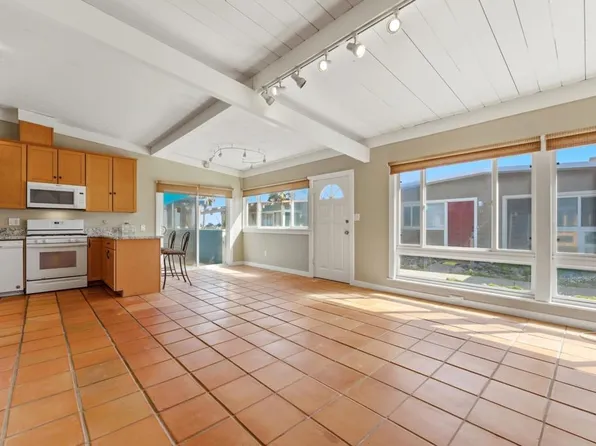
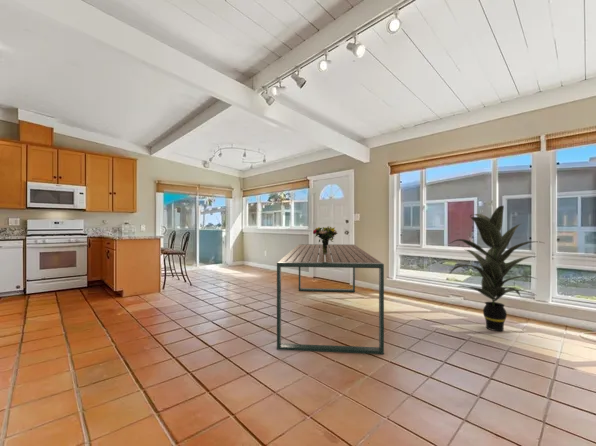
+ dining table [276,243,385,355]
+ indoor plant [449,205,544,332]
+ bouquet [312,226,339,255]
